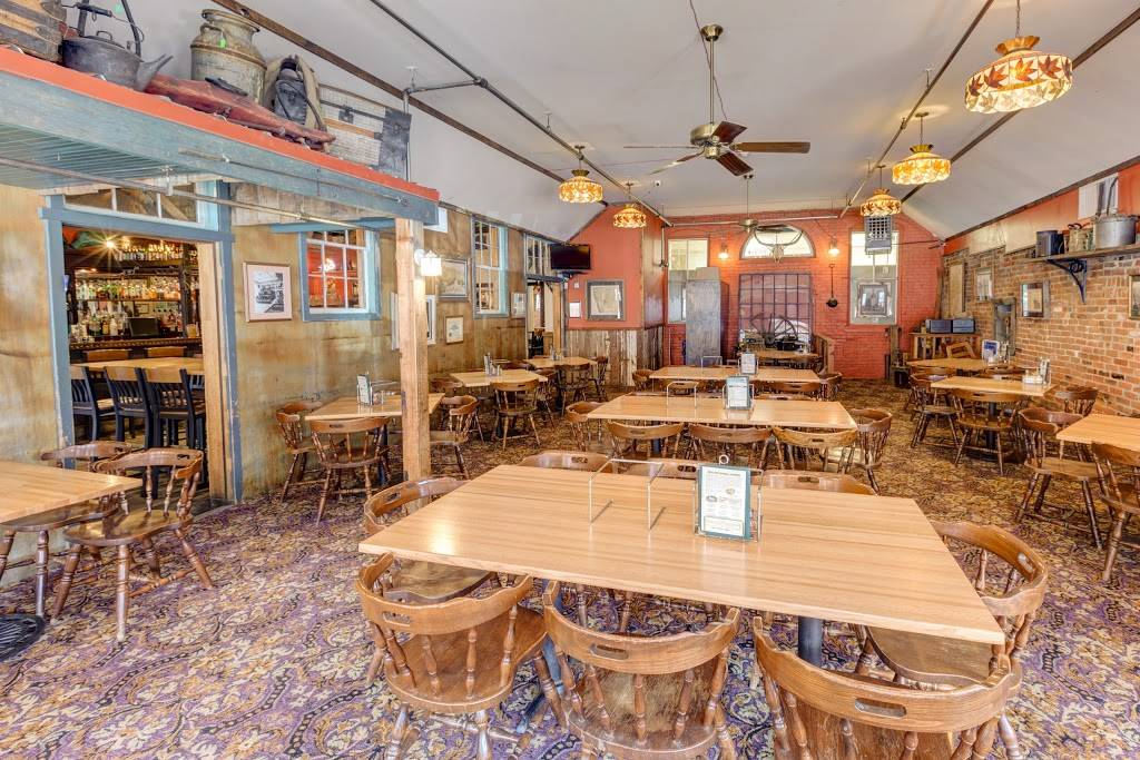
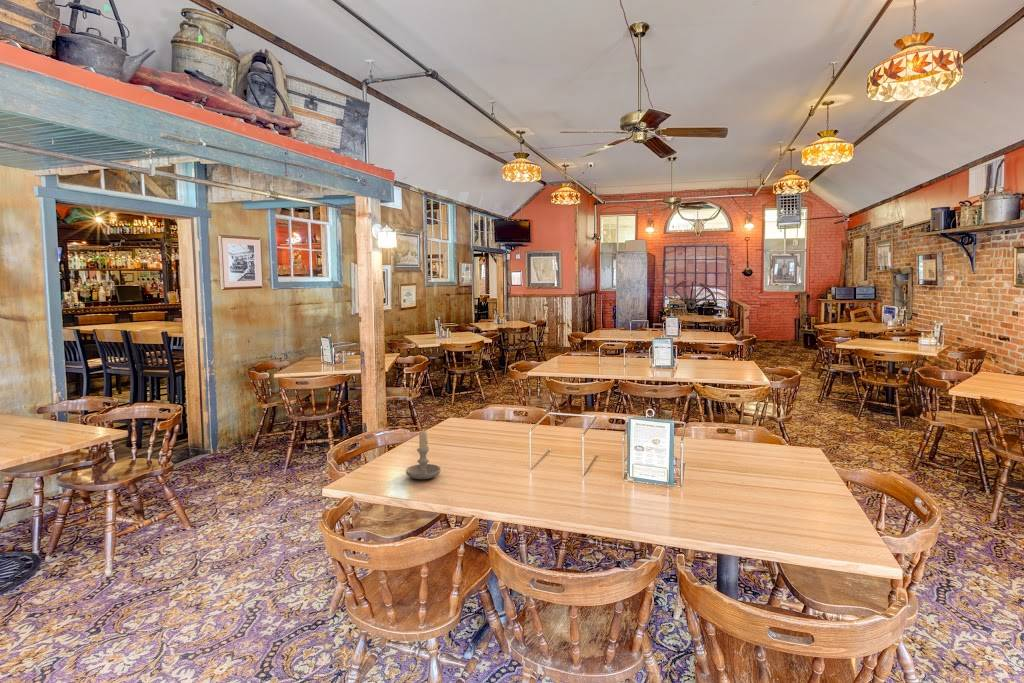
+ candle [405,427,442,480]
